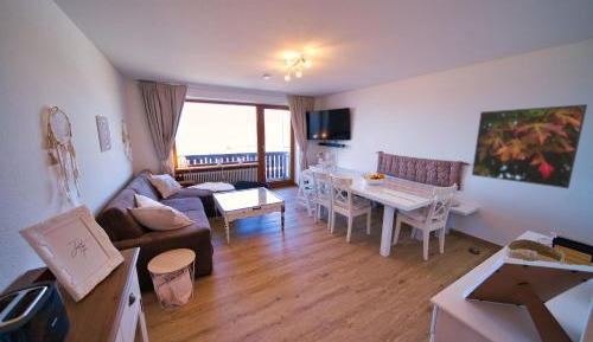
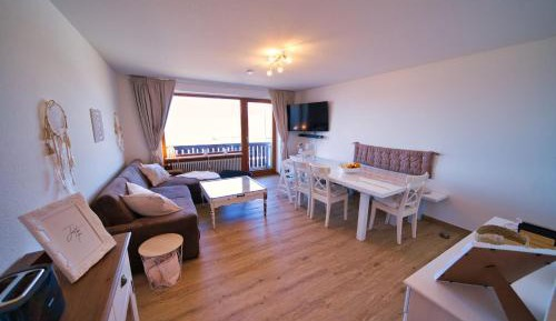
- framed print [471,103,588,189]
